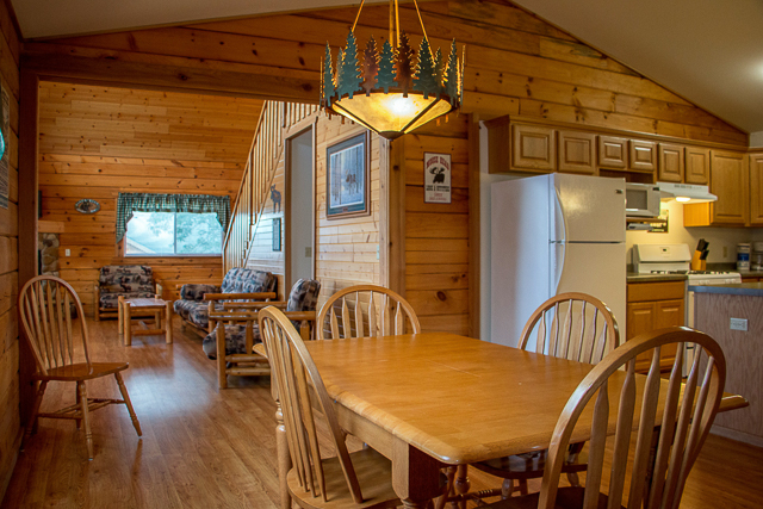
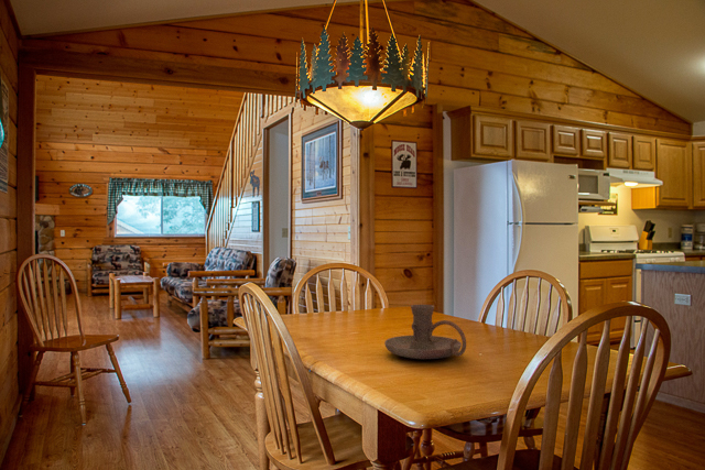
+ candle holder [383,304,467,360]
